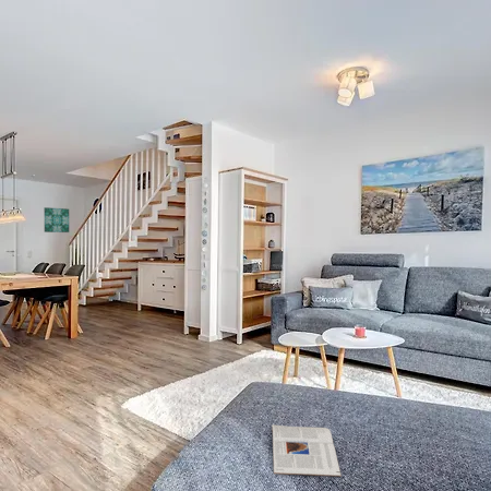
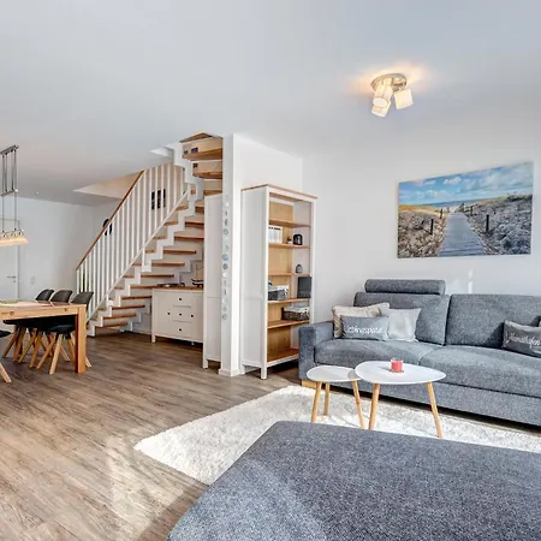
- magazine [271,423,343,478]
- wall art [43,206,70,233]
